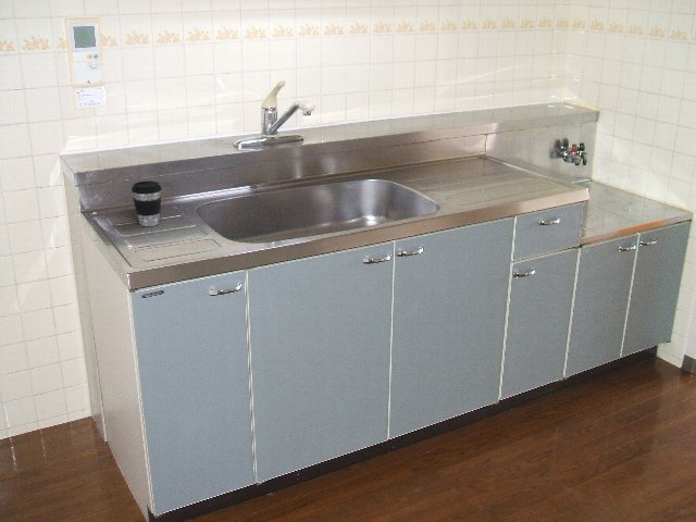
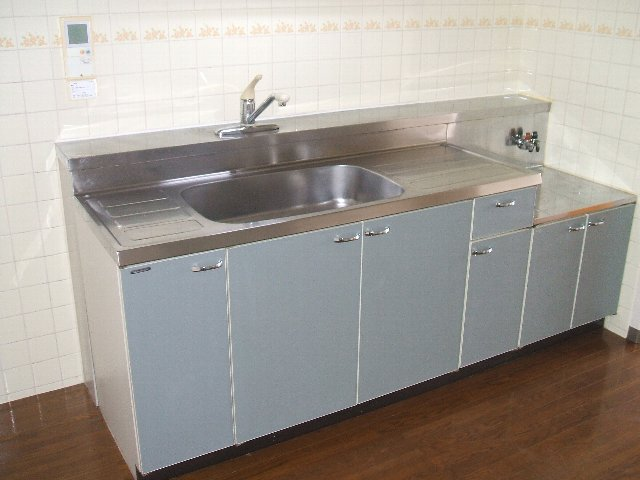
- coffee cup [130,181,163,227]
